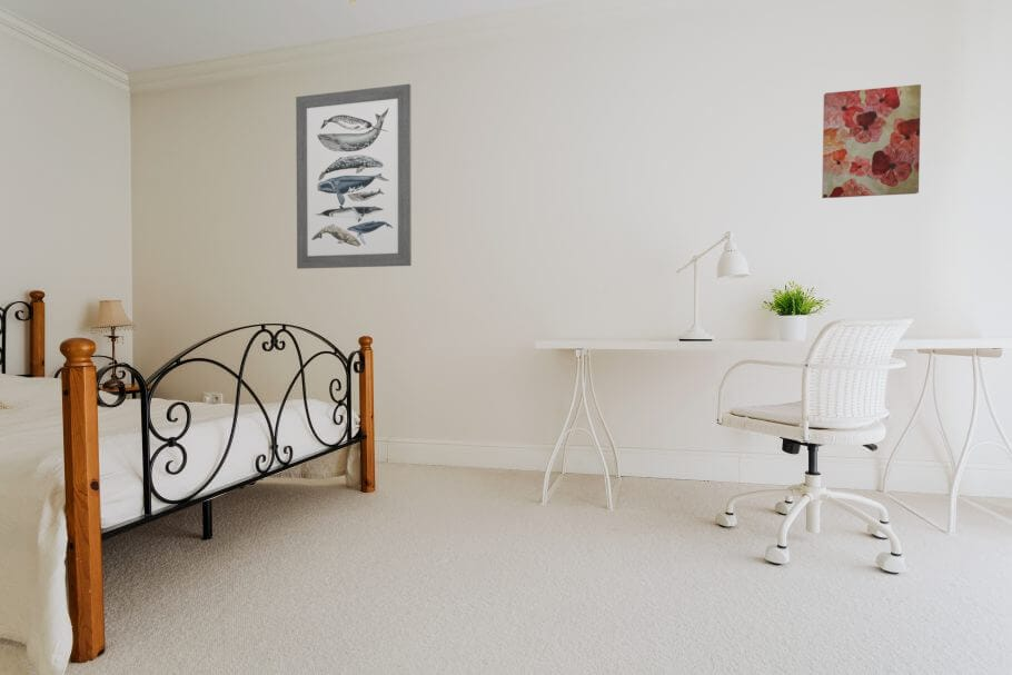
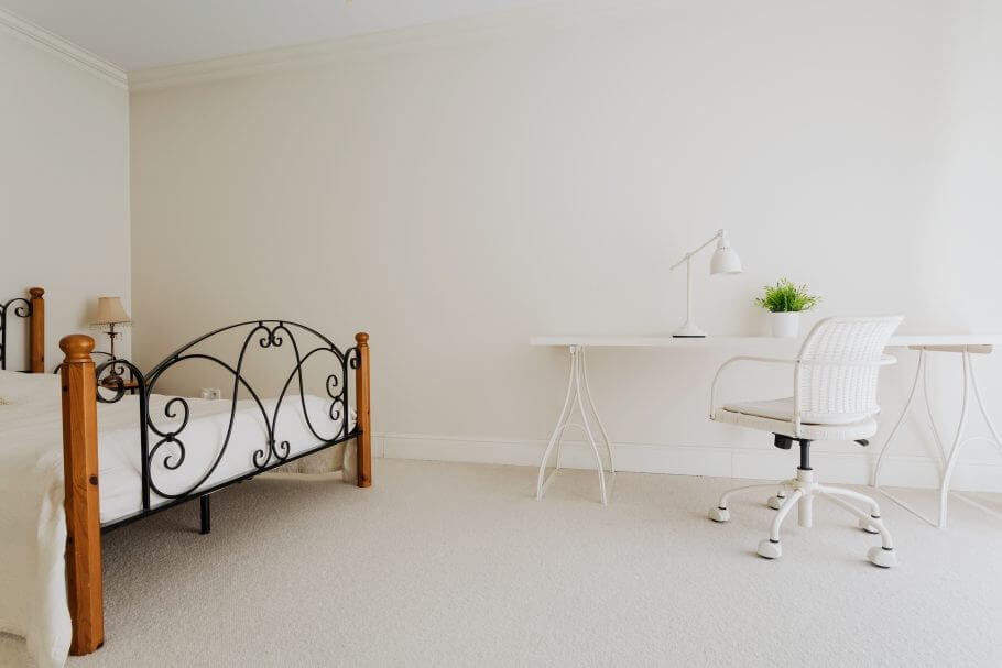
- wall art [295,83,413,270]
- wall art [821,83,922,199]
